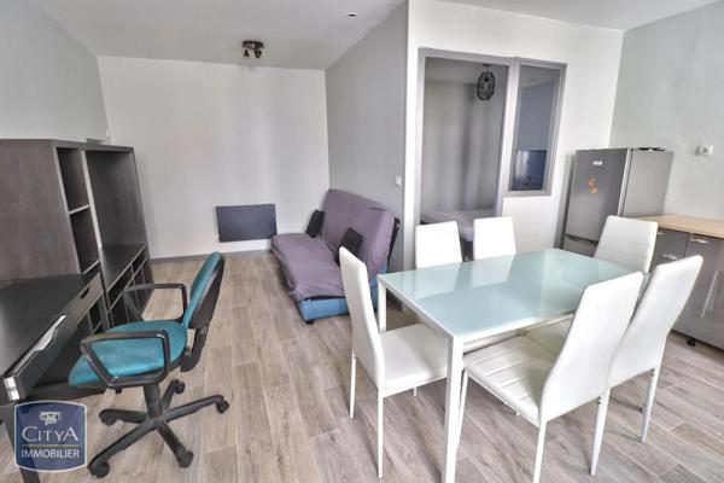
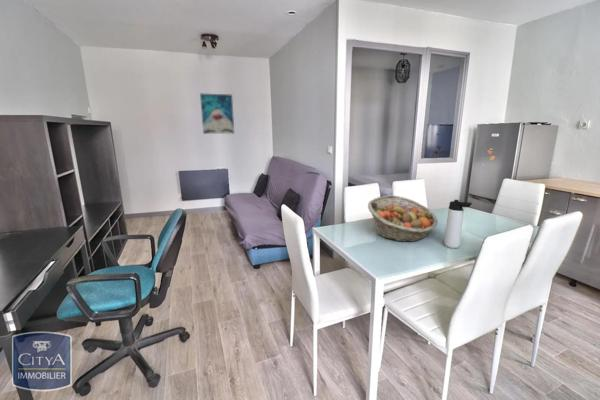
+ fruit basket [367,195,439,243]
+ wall art [199,93,235,135]
+ thermos bottle [443,199,473,249]
